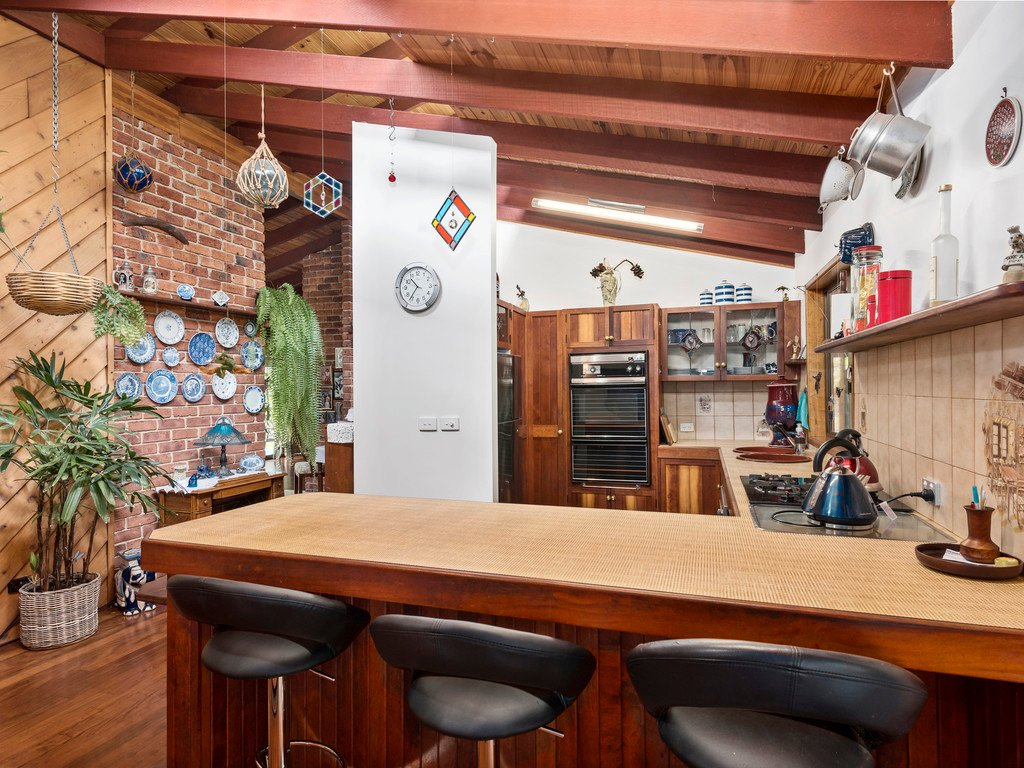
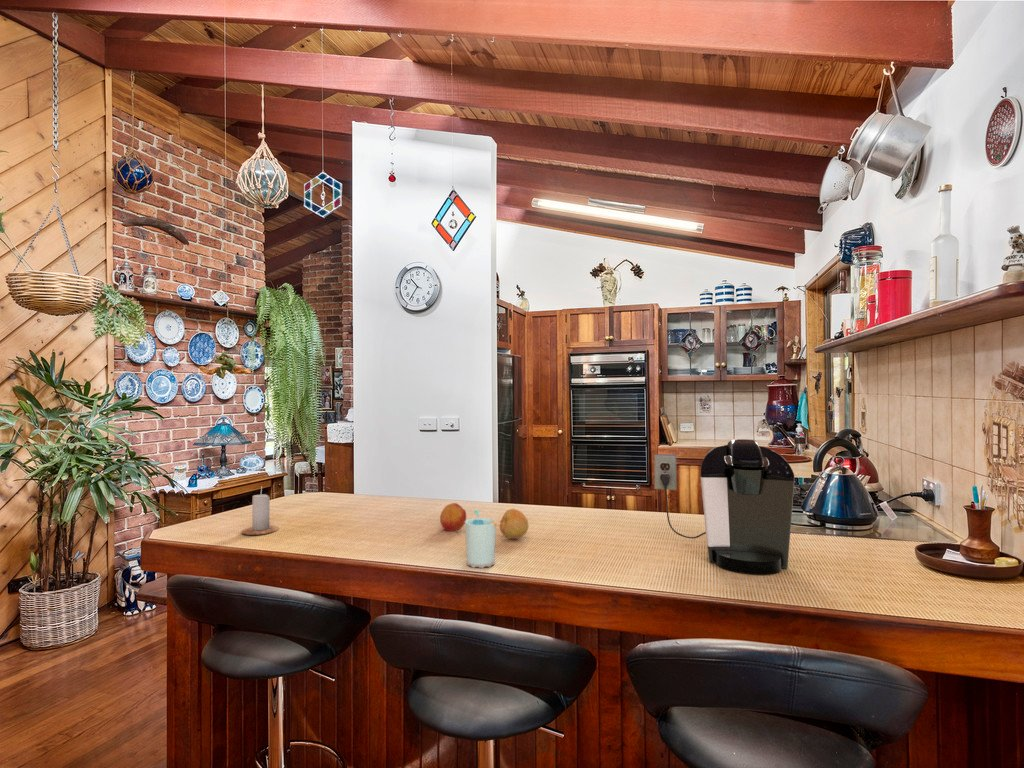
+ fruit [499,508,529,540]
+ candle [240,487,280,536]
+ fruit [439,502,467,532]
+ coffee maker [653,438,795,576]
+ cup [464,509,498,569]
